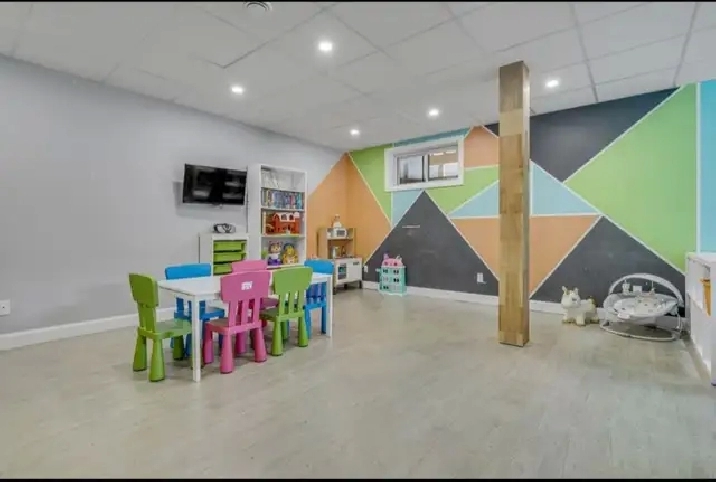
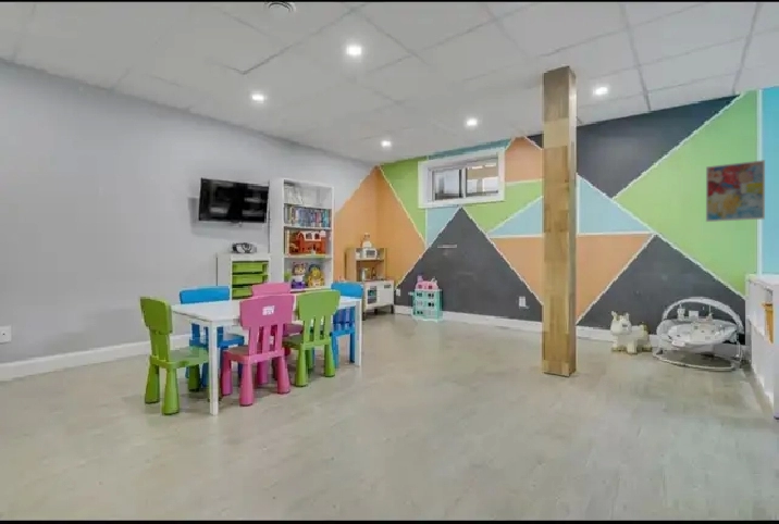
+ wall art [705,159,766,223]
